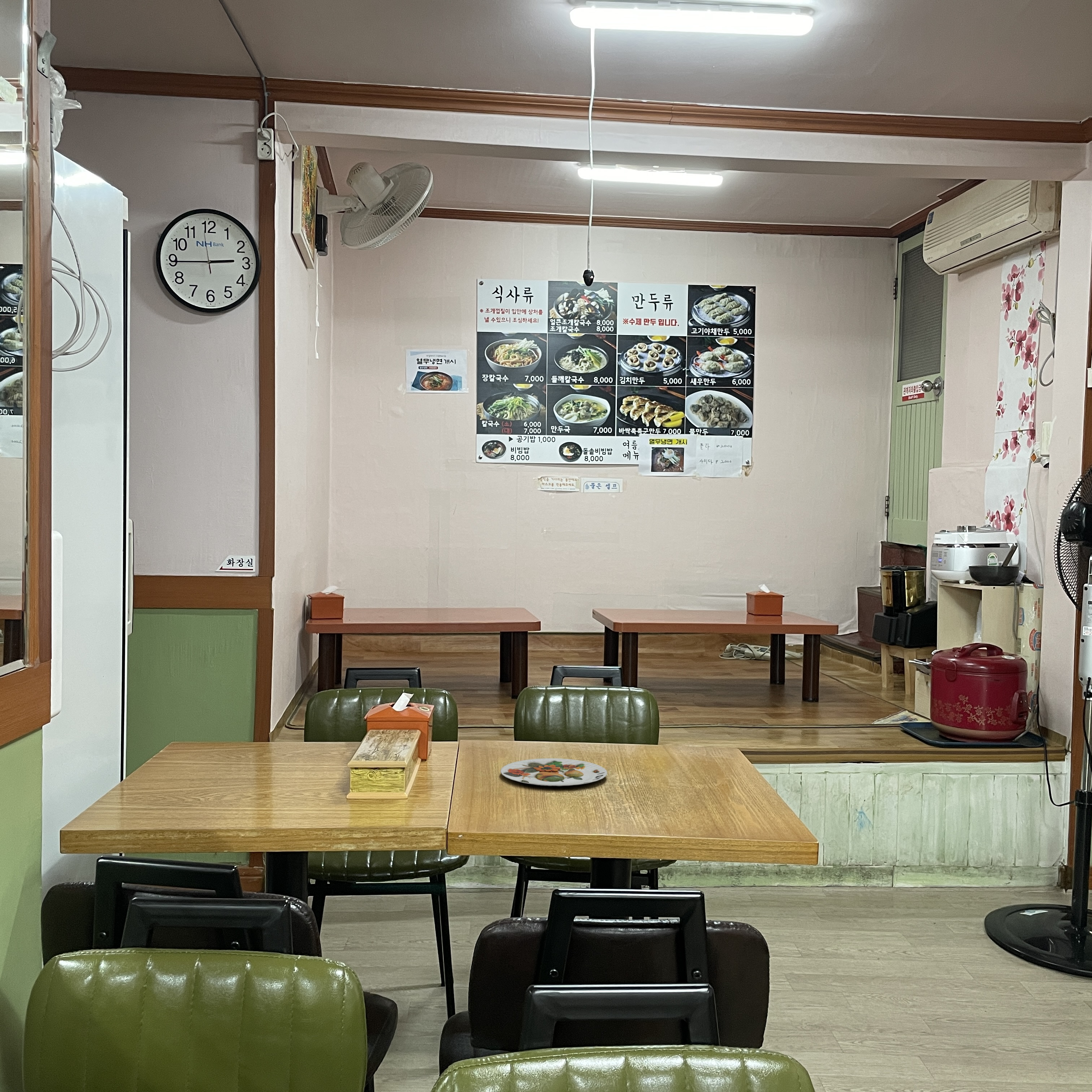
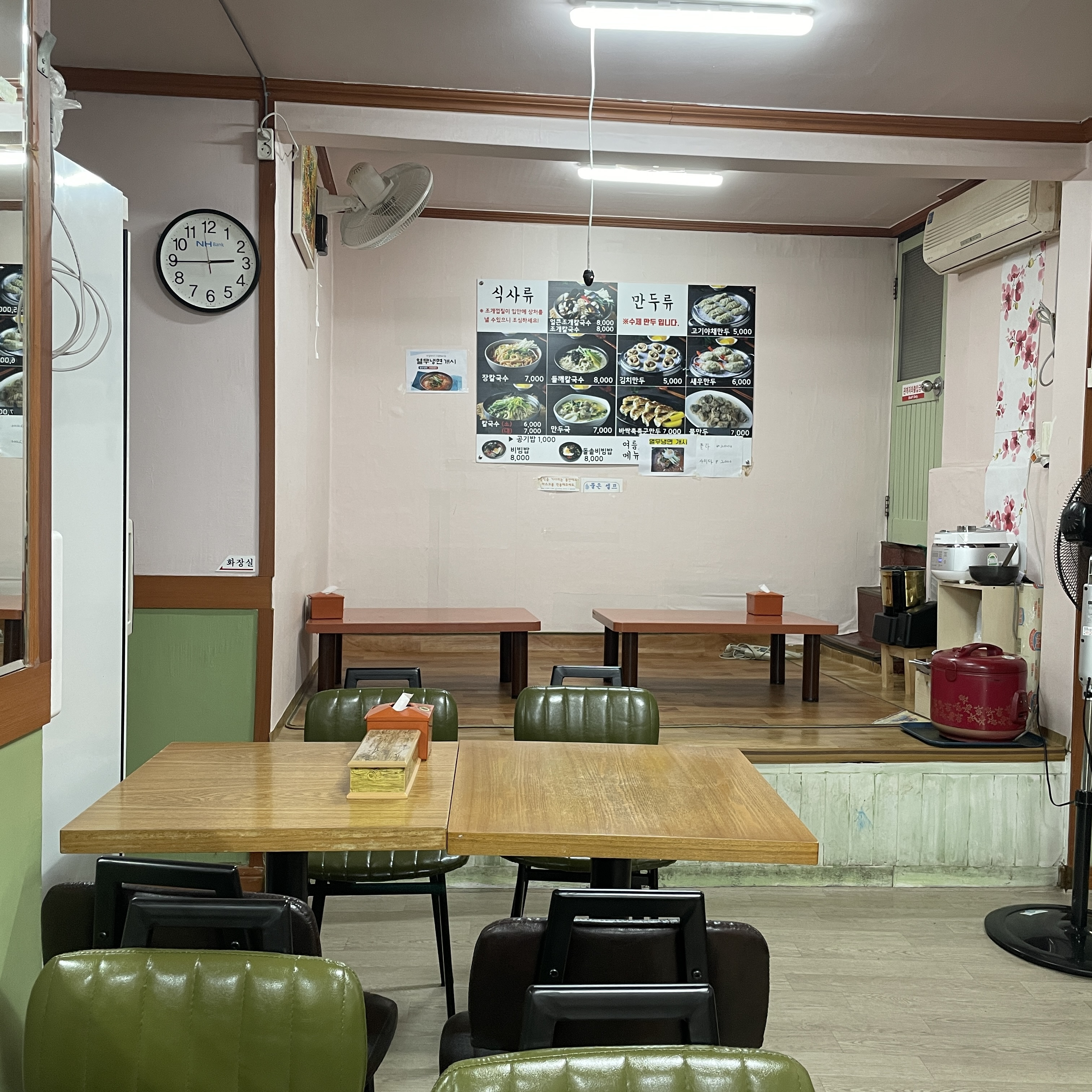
- plate [500,758,608,787]
